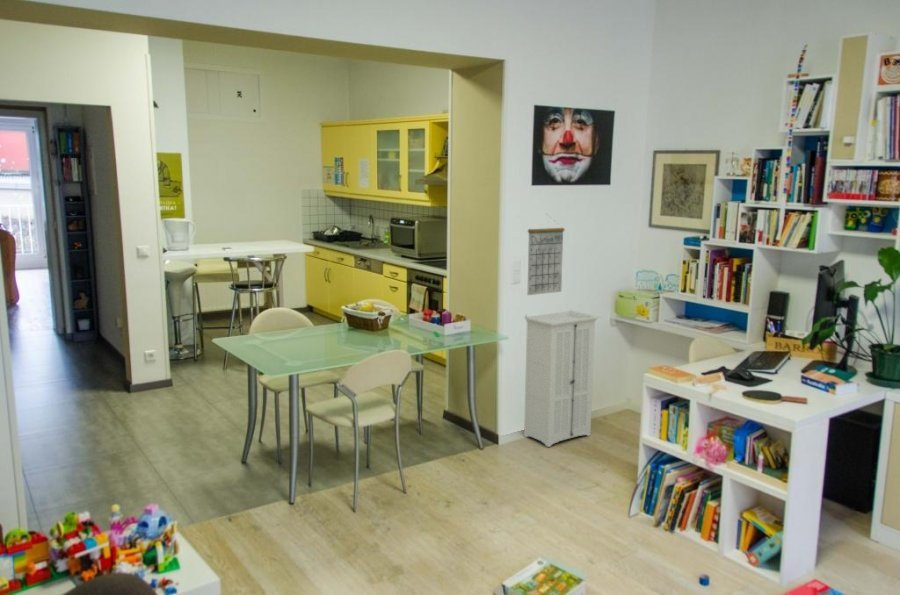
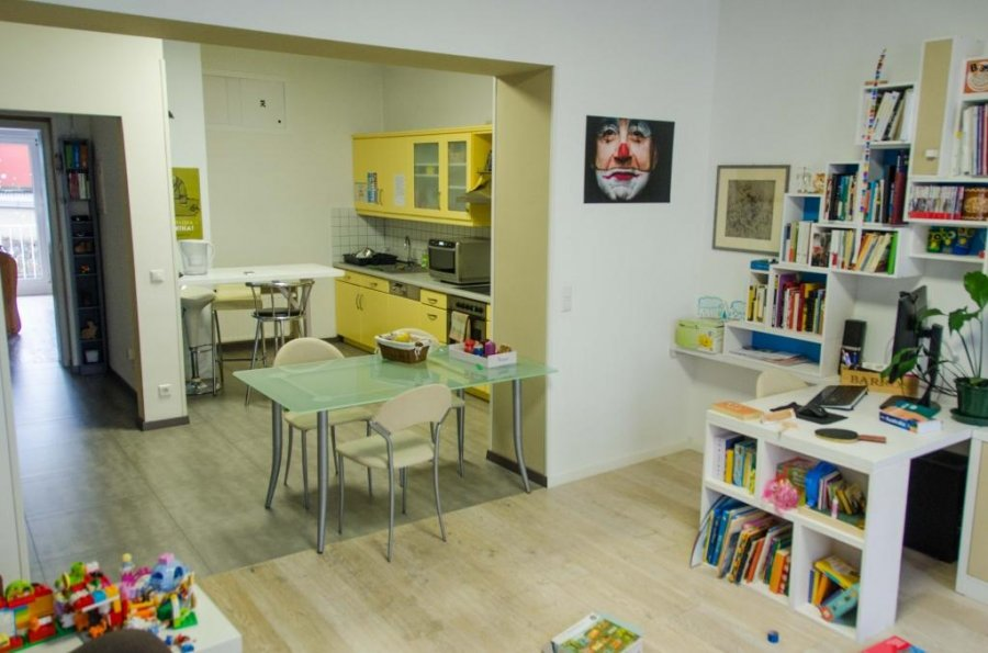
- calendar [526,214,566,296]
- storage cabinet [523,310,601,448]
